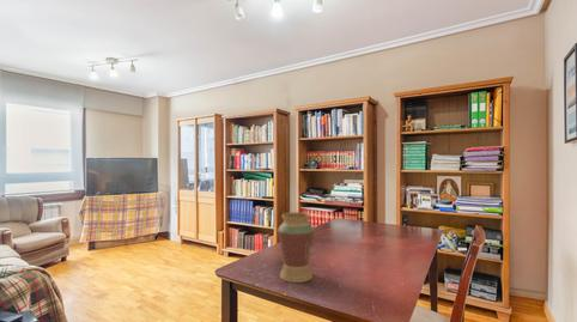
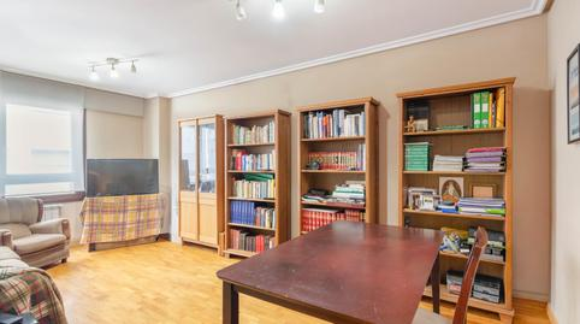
- vase [277,211,316,284]
